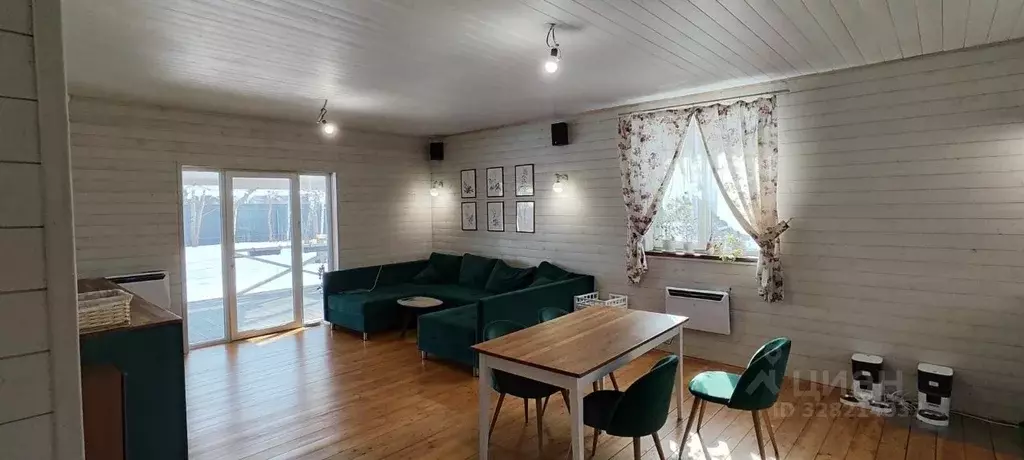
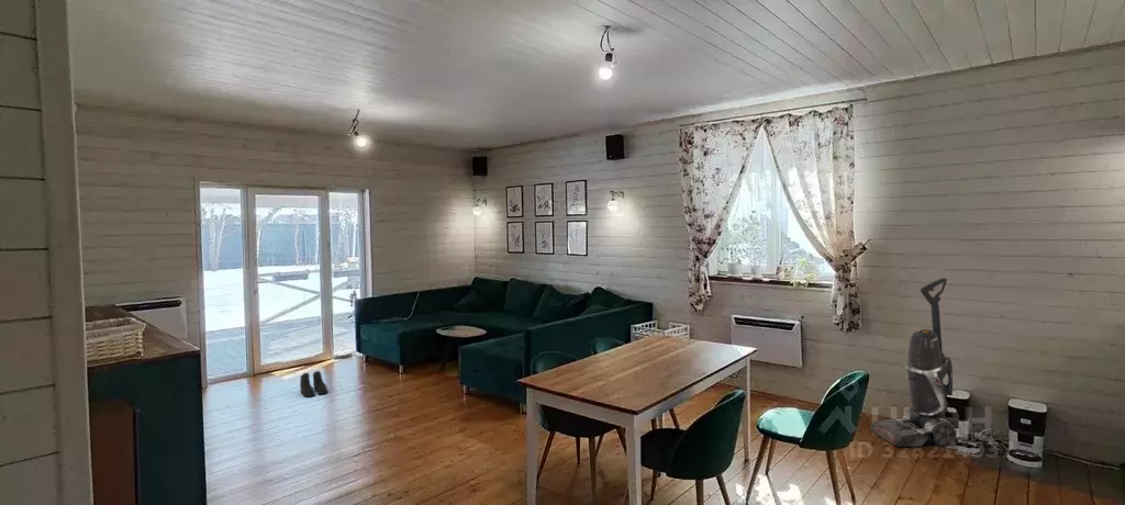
+ boots [299,370,328,397]
+ vacuum cleaner [869,277,958,448]
